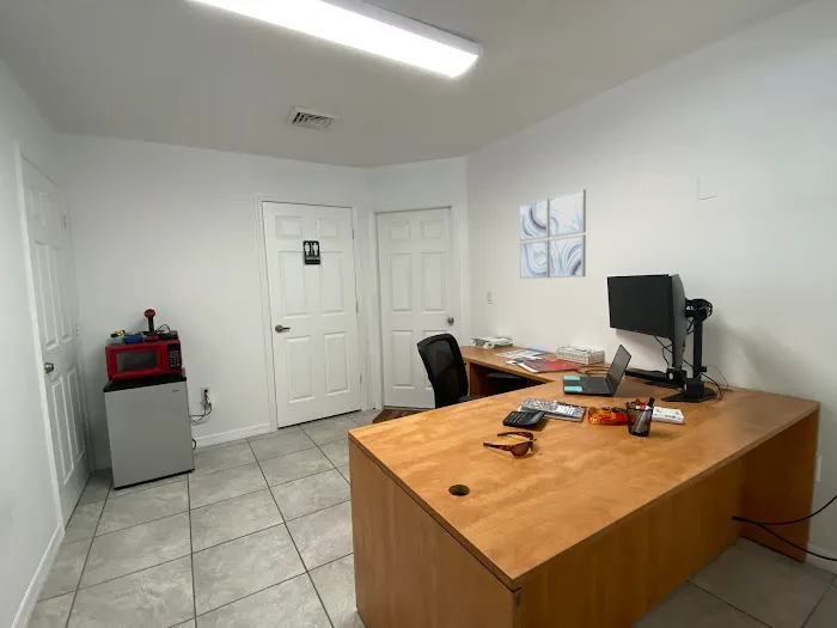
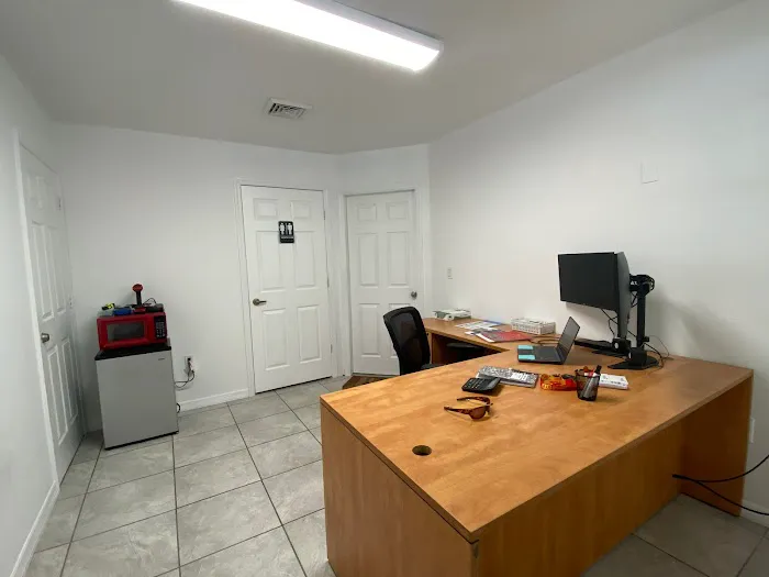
- wall art [518,188,587,280]
